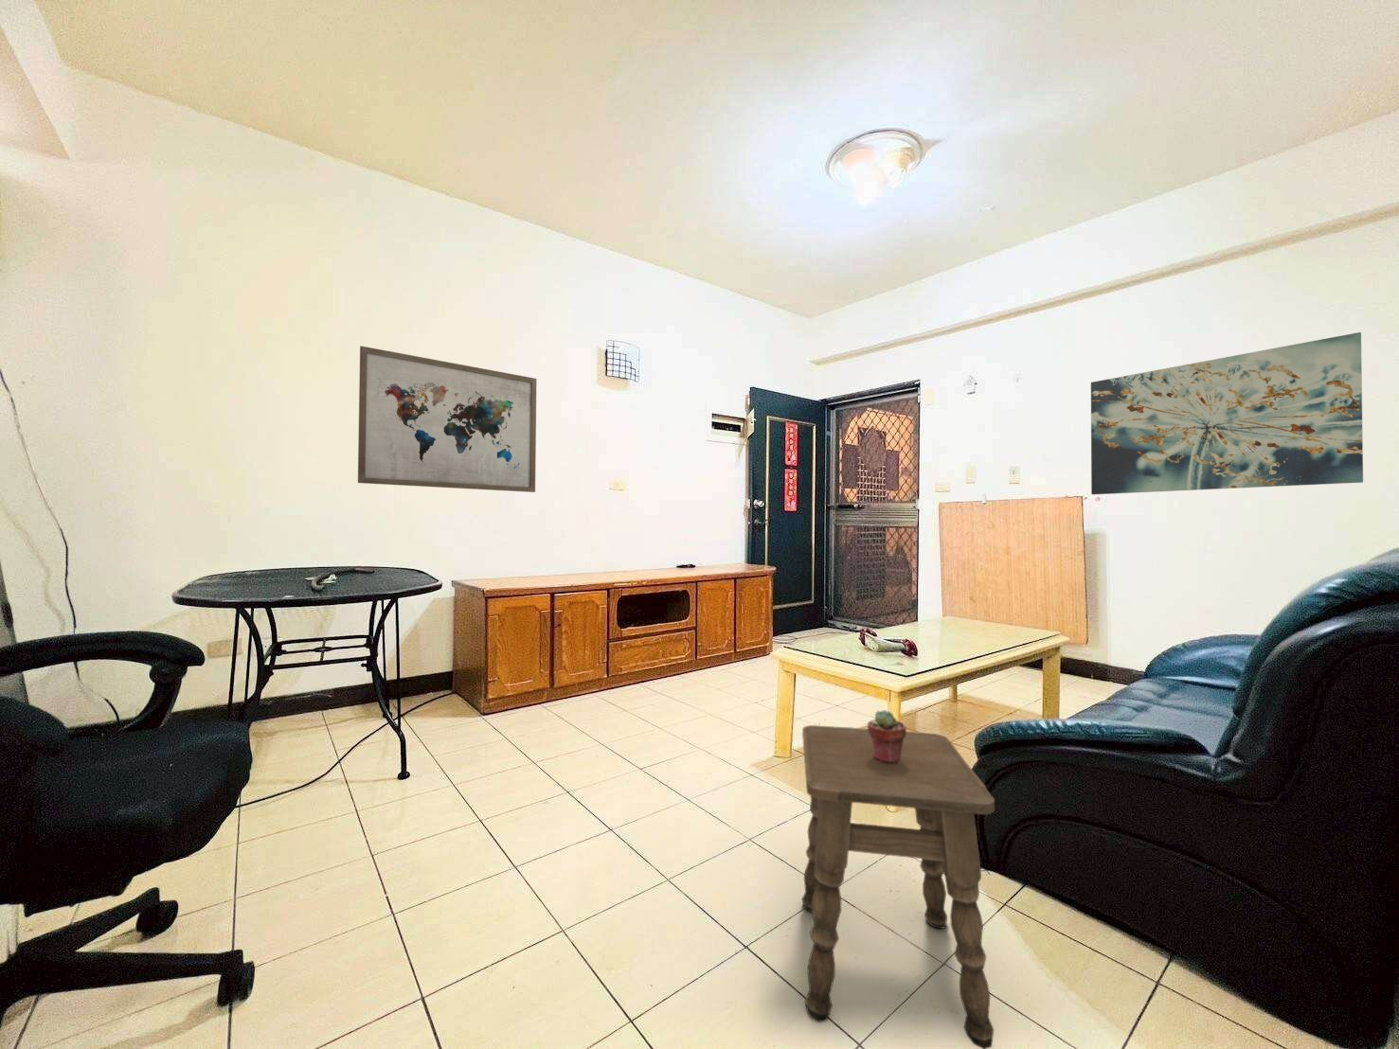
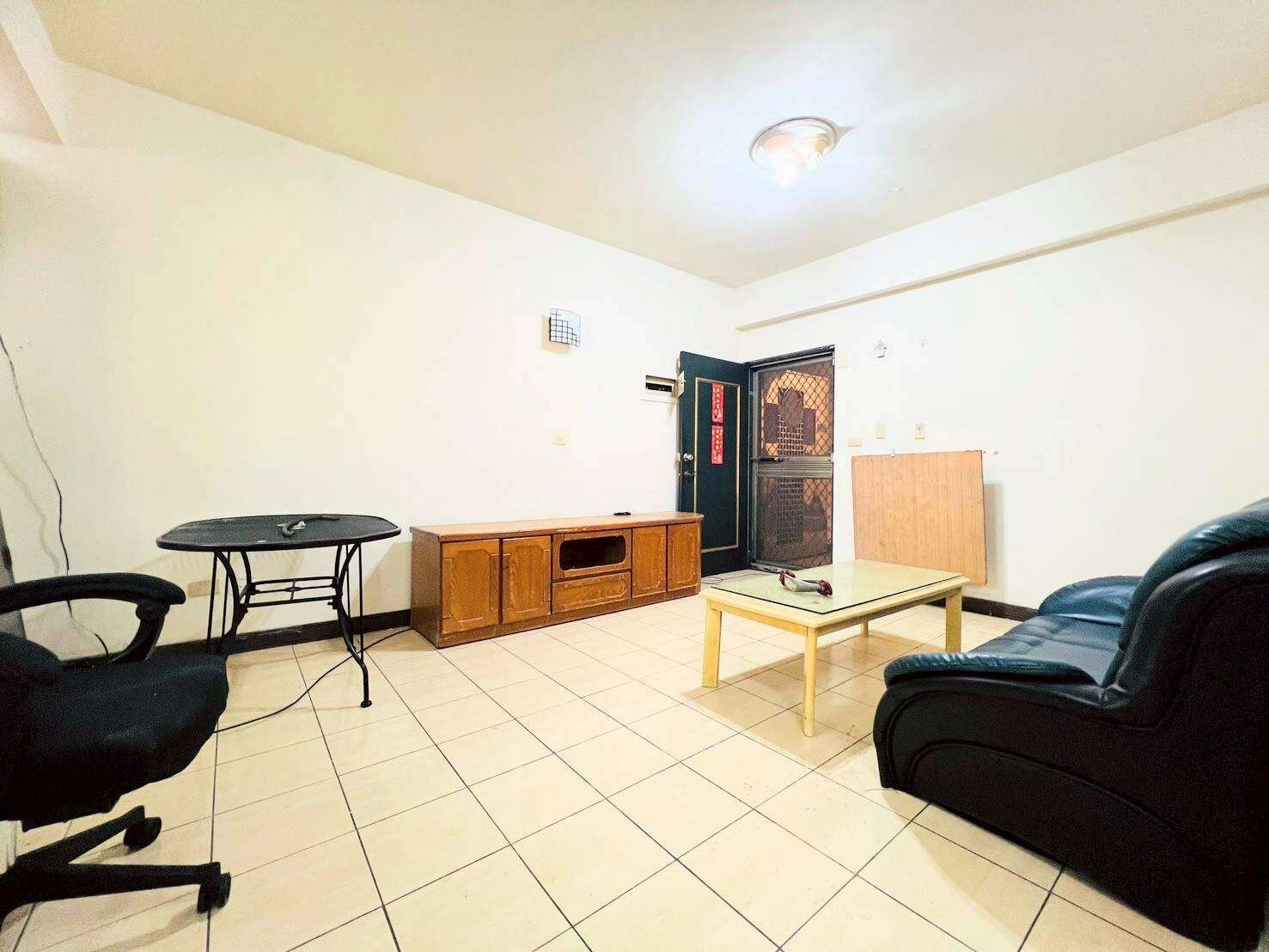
- wall art [1090,332,1364,495]
- potted succulent [867,710,907,764]
- wall art [357,345,537,494]
- side table [801,724,996,1049]
